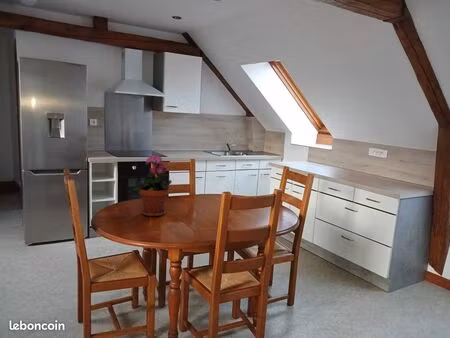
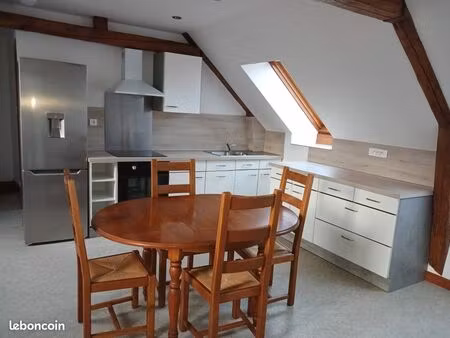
- potted plant [134,153,173,218]
